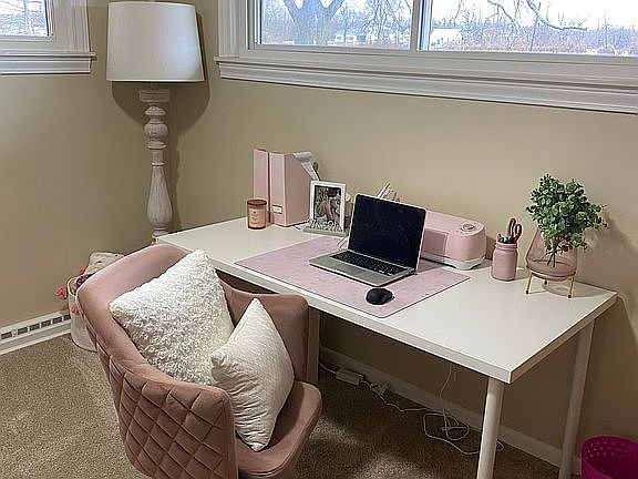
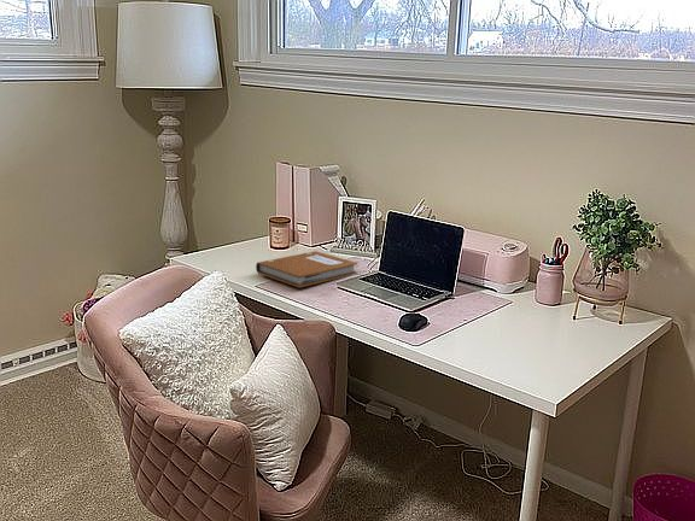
+ notebook [255,250,358,288]
